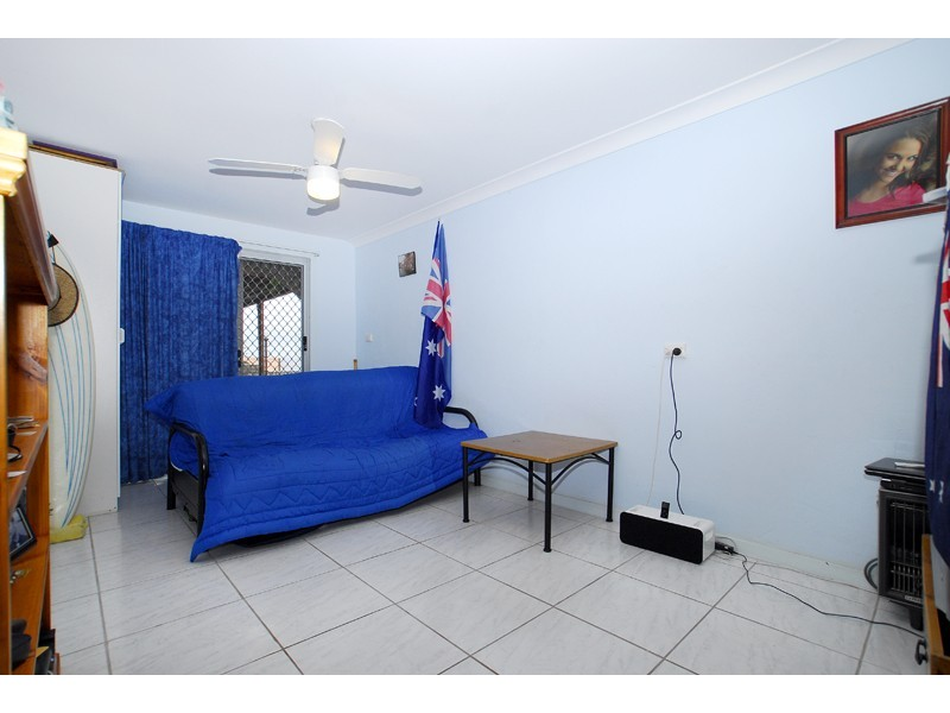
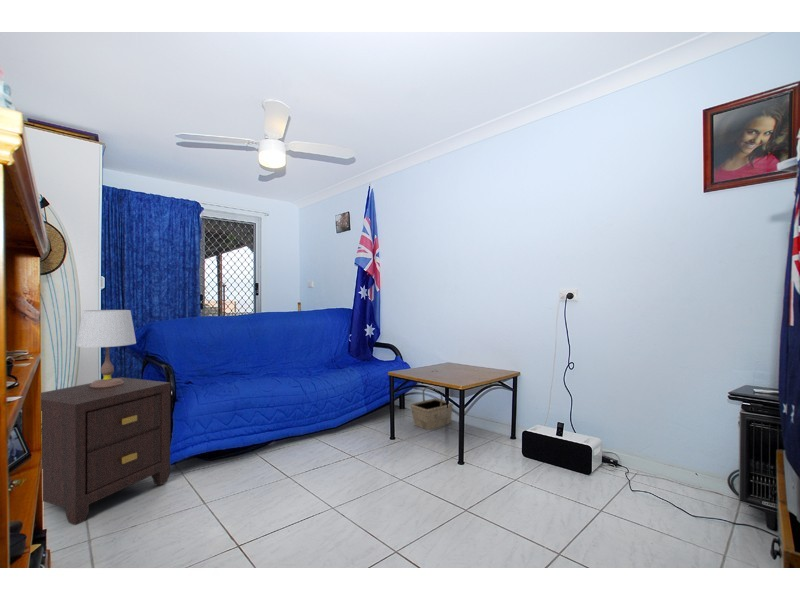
+ table lamp [75,309,137,388]
+ nightstand [40,376,171,526]
+ basket [409,386,454,431]
